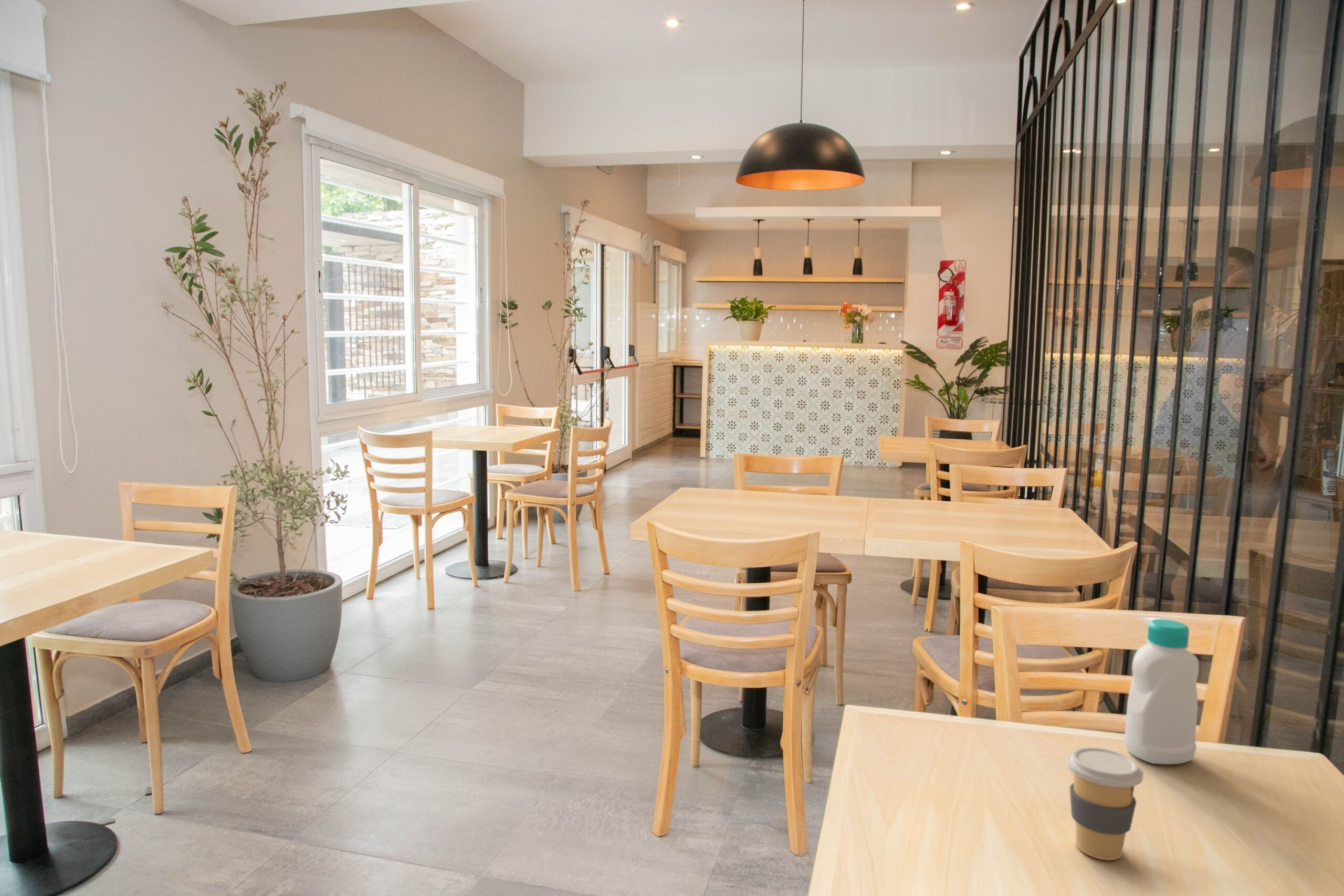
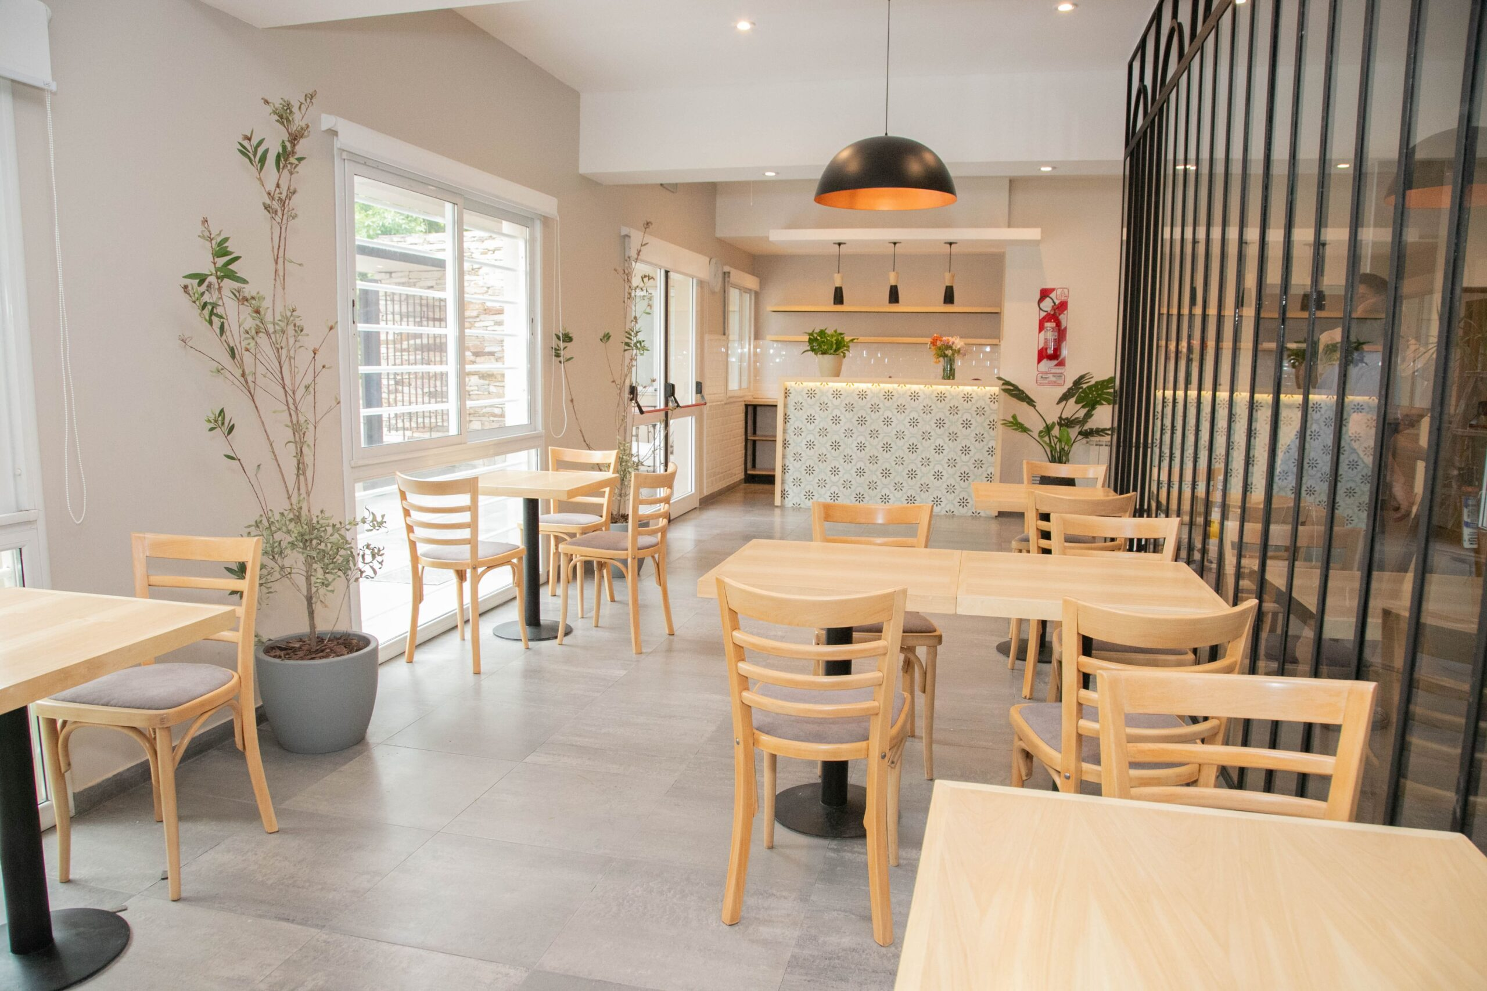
- bottle [1123,618,1200,765]
- coffee cup [1066,747,1144,860]
